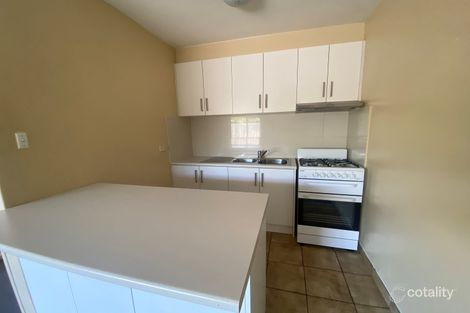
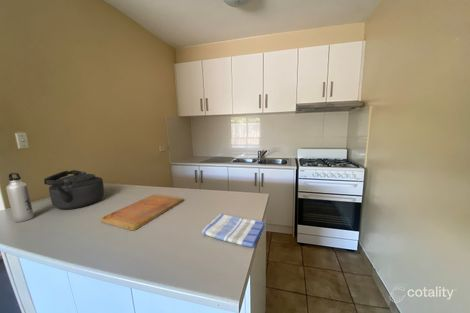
+ dish towel [201,212,266,248]
+ water bottle [5,172,35,223]
+ kettle [43,169,105,211]
+ cutting board [100,193,184,231]
